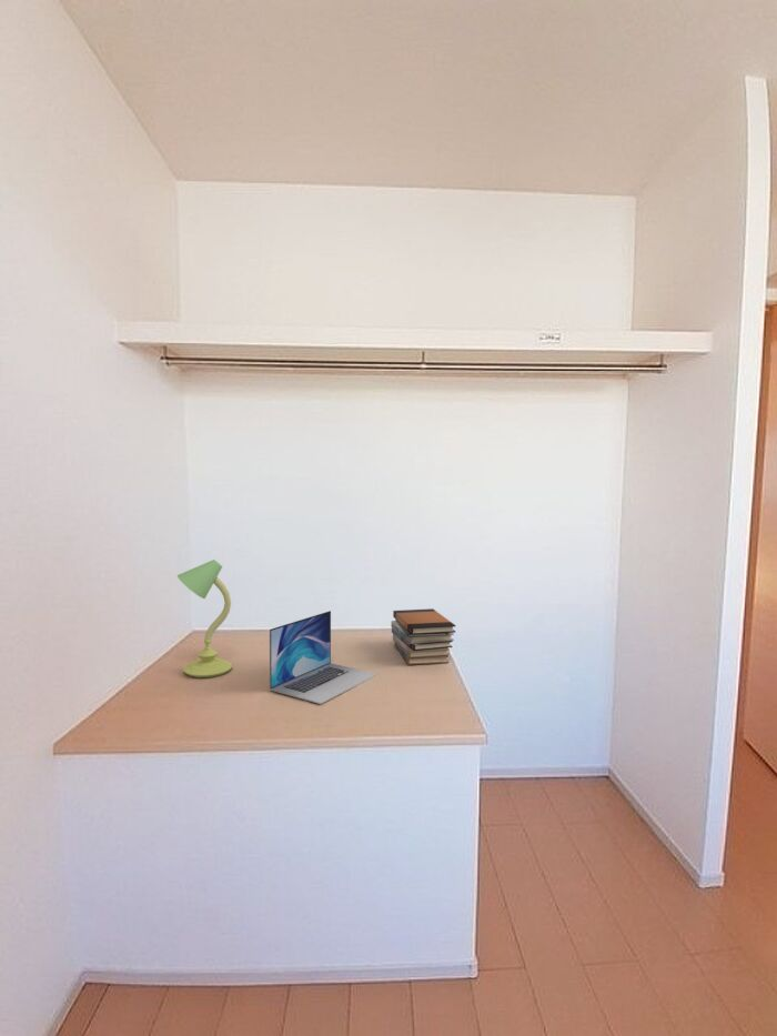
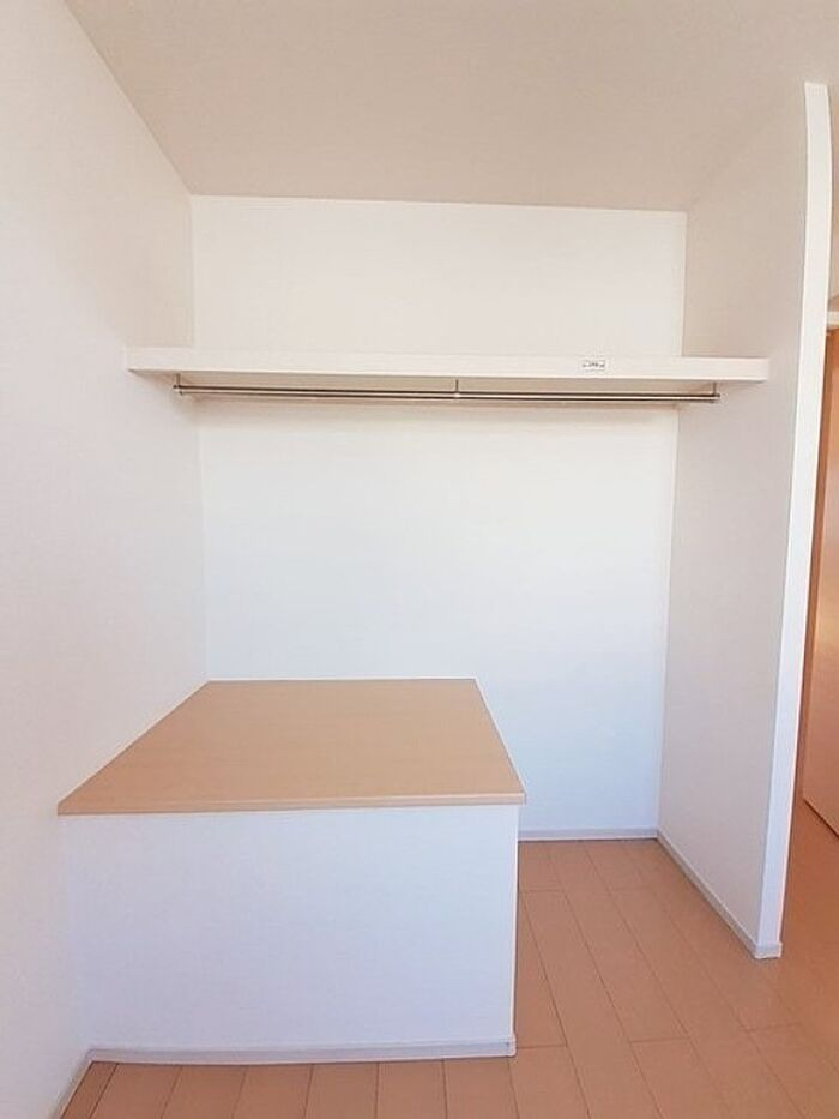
- table lamp [176,559,233,678]
- laptop [269,610,379,705]
- book stack [390,607,456,666]
